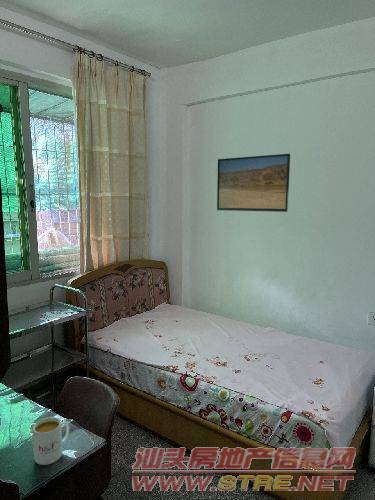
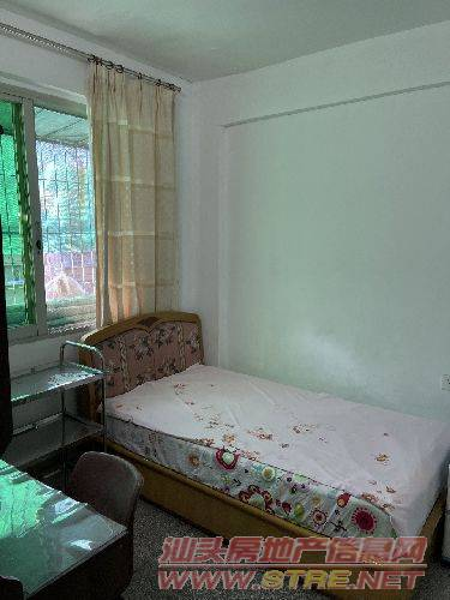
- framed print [216,153,291,213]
- mug [32,416,70,466]
